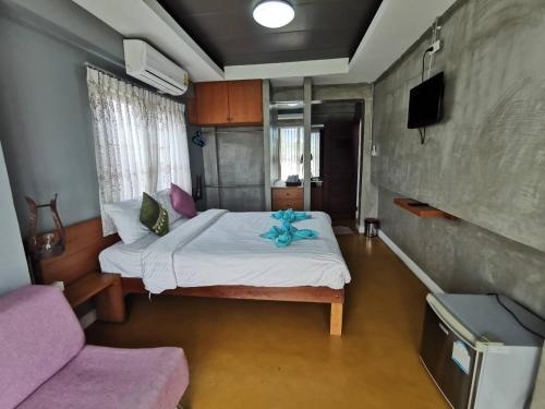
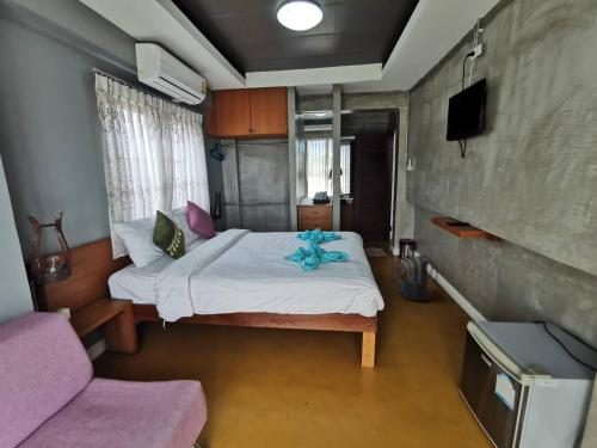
+ backpack [395,254,439,302]
